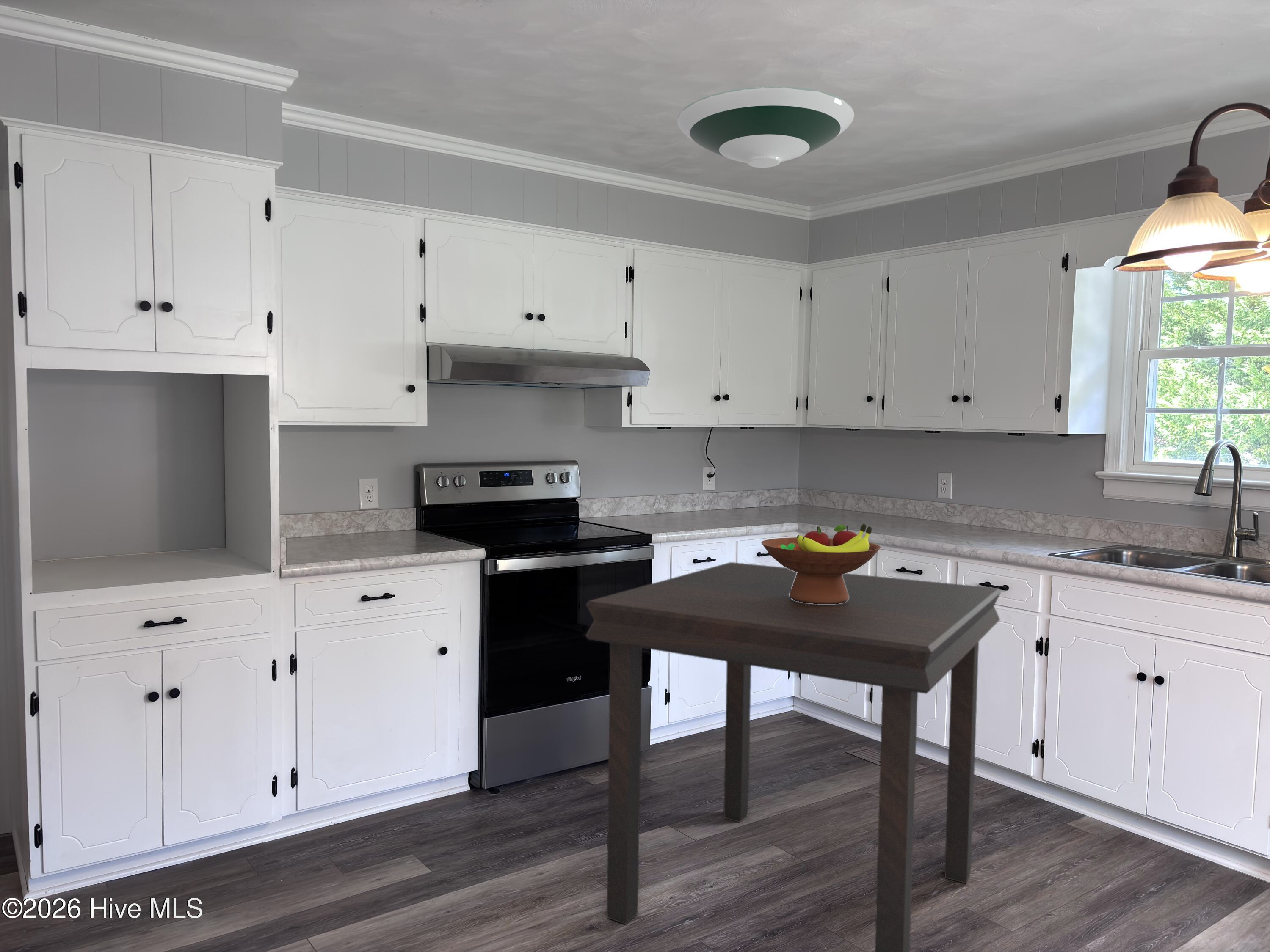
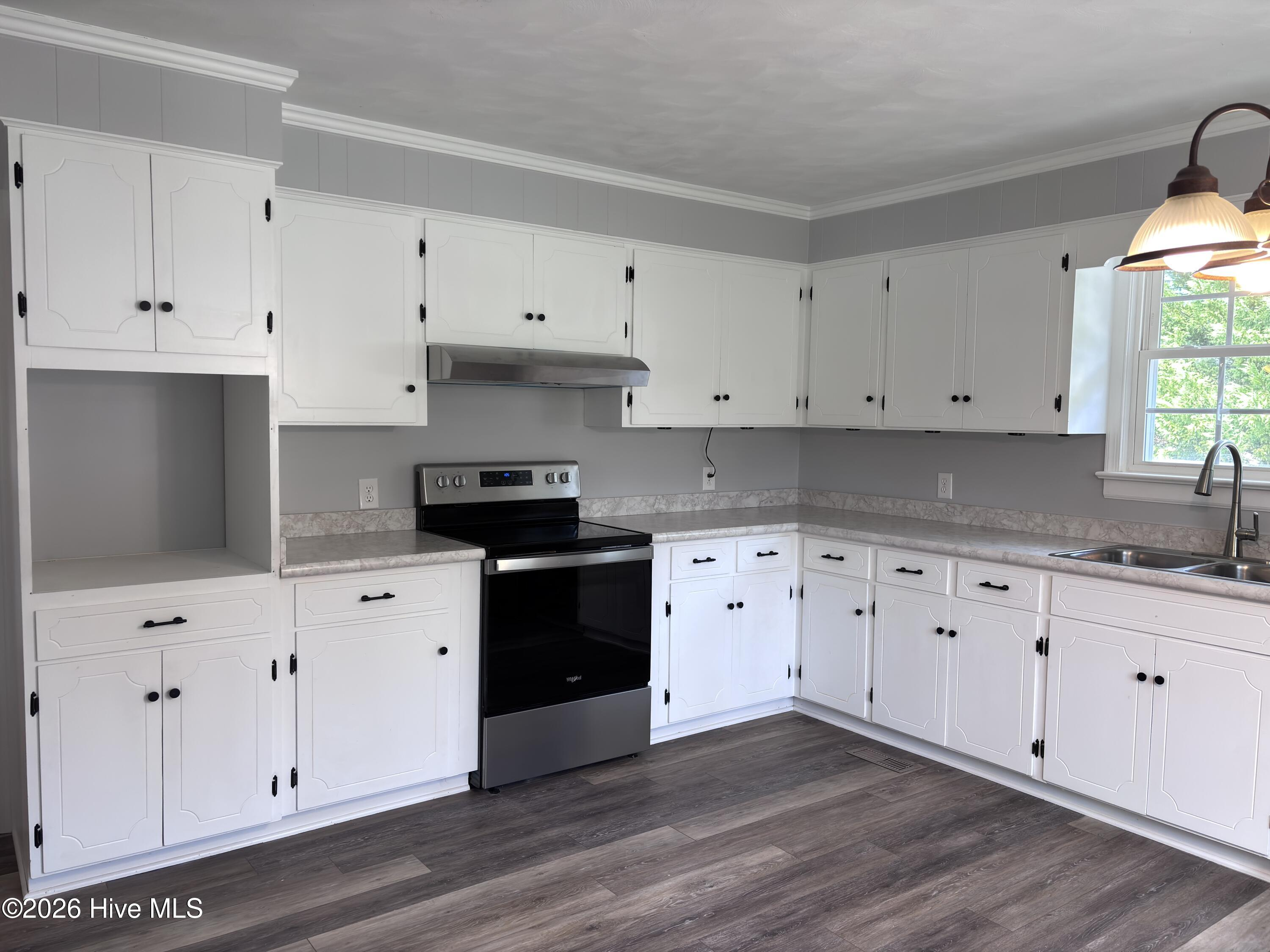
- fruit bowl [761,523,881,604]
- dining table [585,562,1002,952]
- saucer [676,86,855,168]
